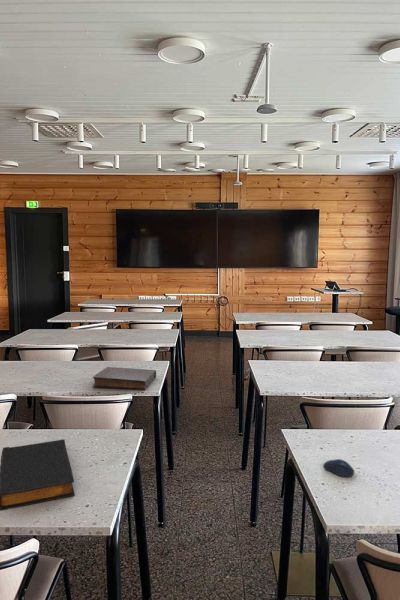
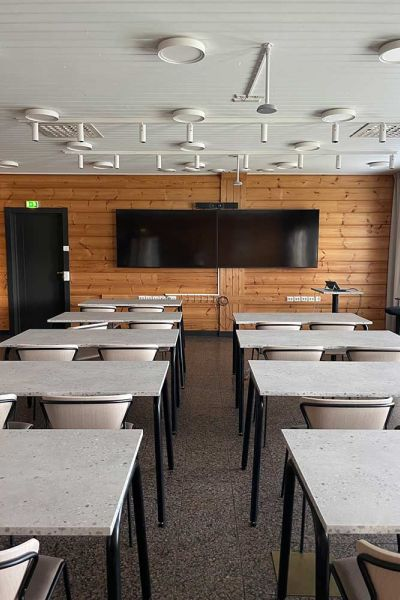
- computer mouse [322,458,355,478]
- book [0,438,76,512]
- book [92,366,157,391]
